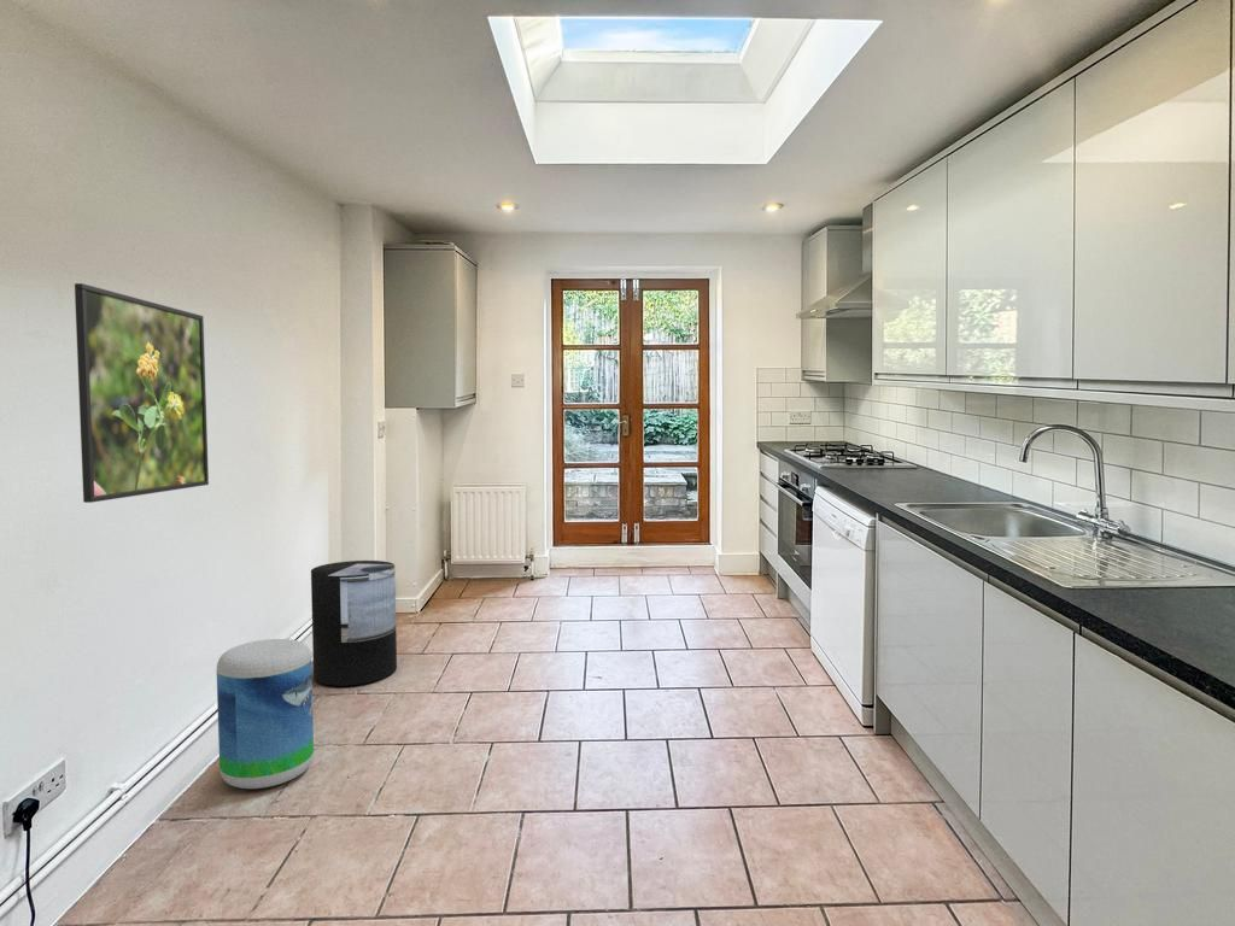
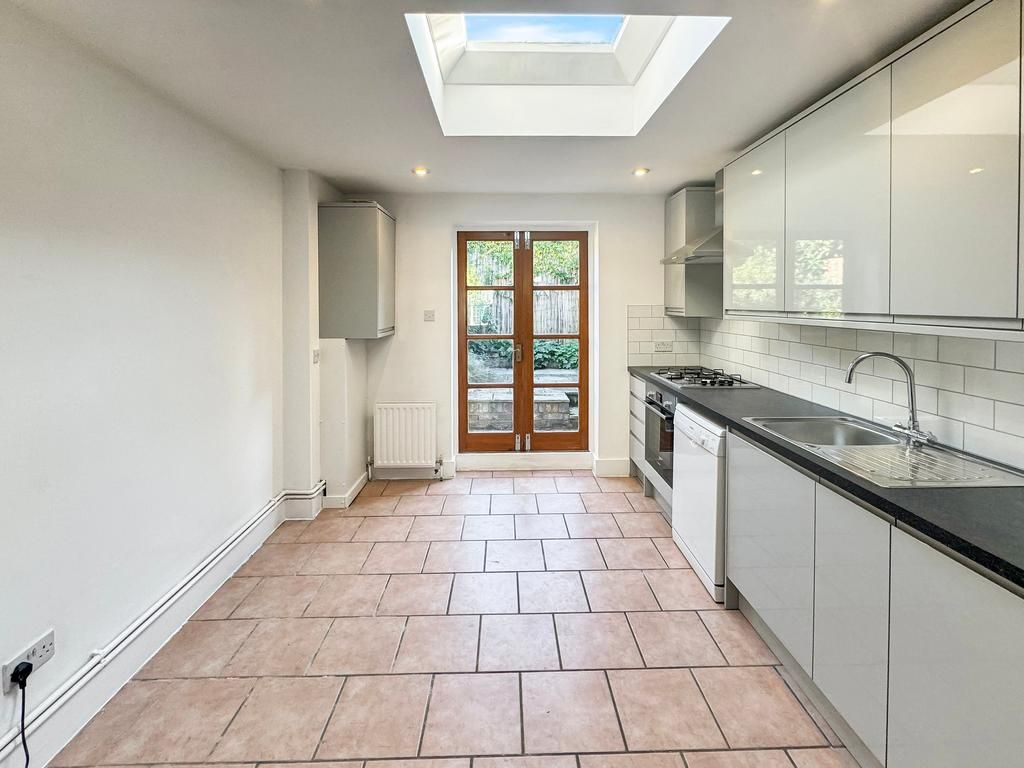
- trash can [310,559,398,687]
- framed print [74,282,210,504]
- stool [216,638,315,790]
